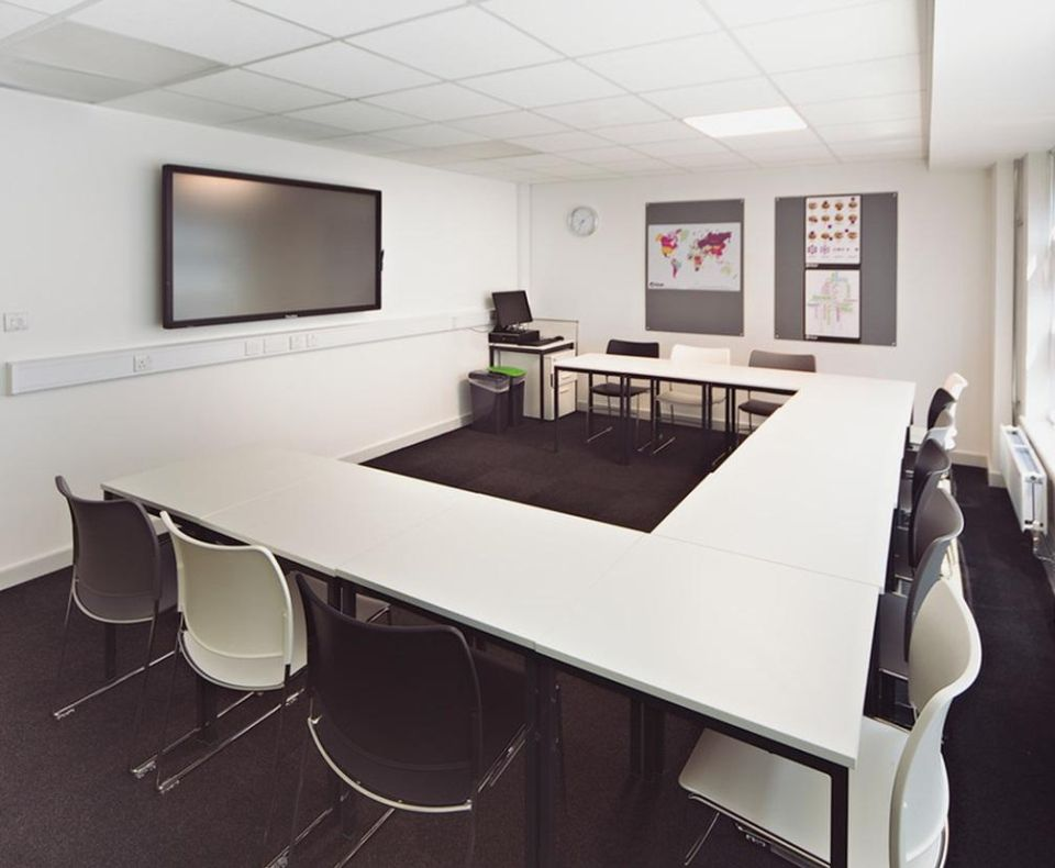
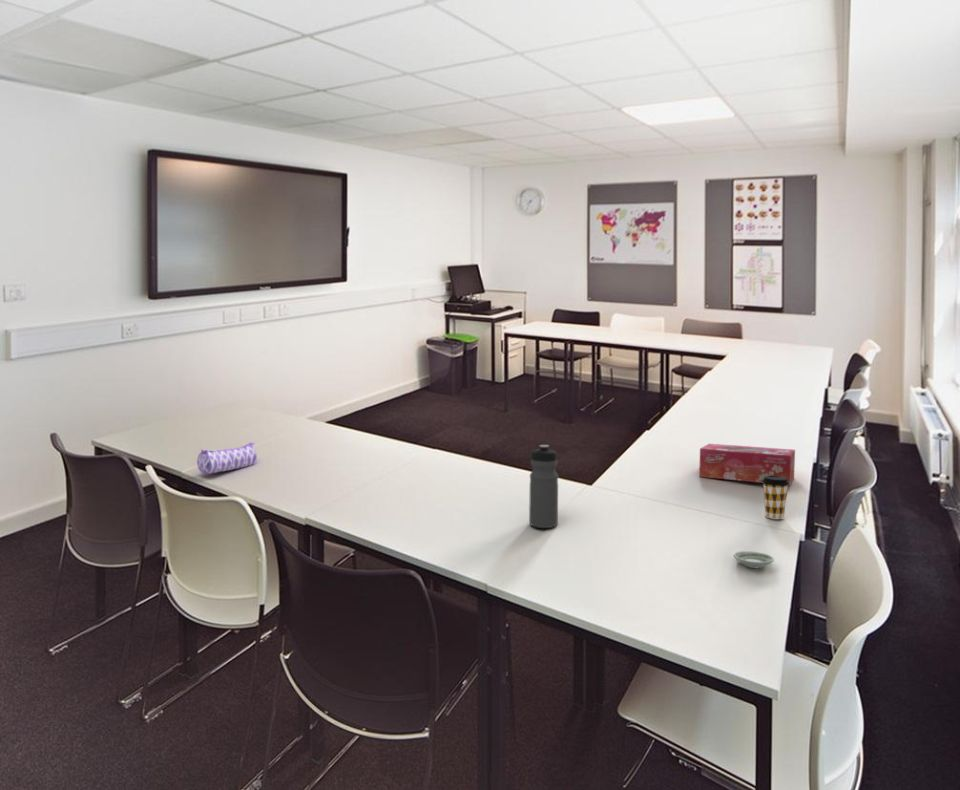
+ saucer [733,550,775,569]
+ coffee cup [761,476,791,520]
+ tissue box [698,443,796,485]
+ water bottle [528,444,559,529]
+ pencil case [196,441,258,475]
